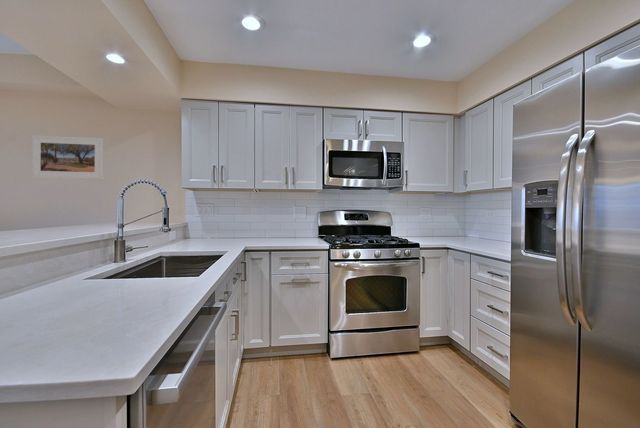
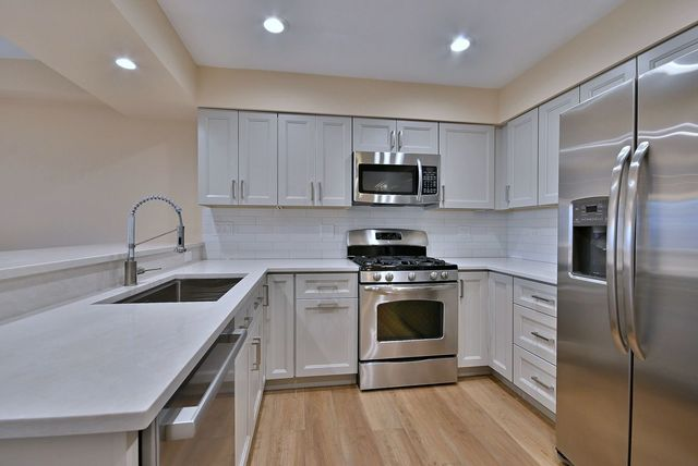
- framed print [31,134,104,180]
